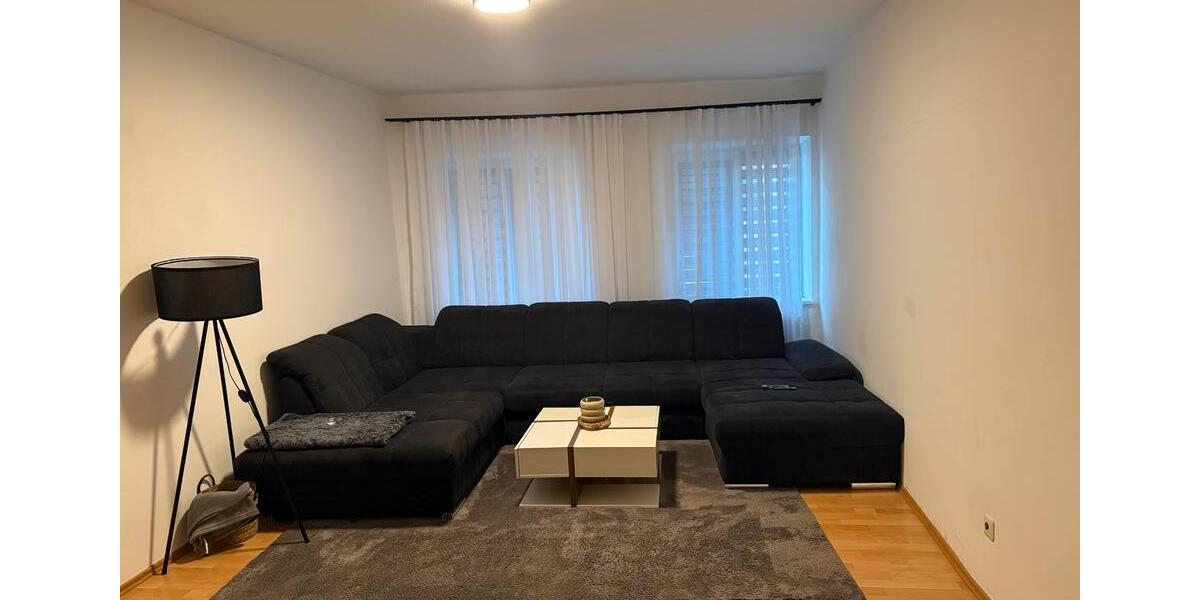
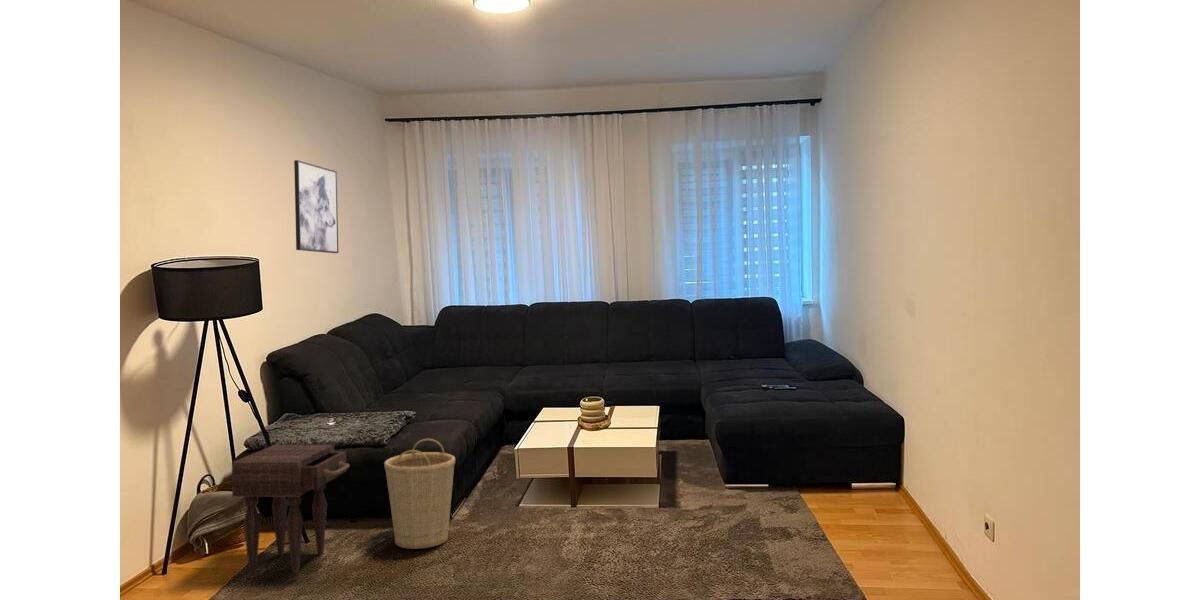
+ basket [383,438,456,550]
+ wall art [293,159,339,254]
+ nightstand [231,444,351,579]
